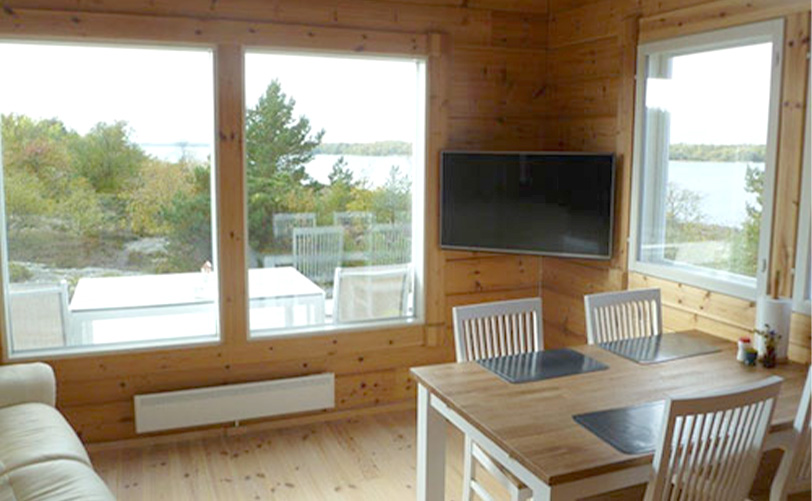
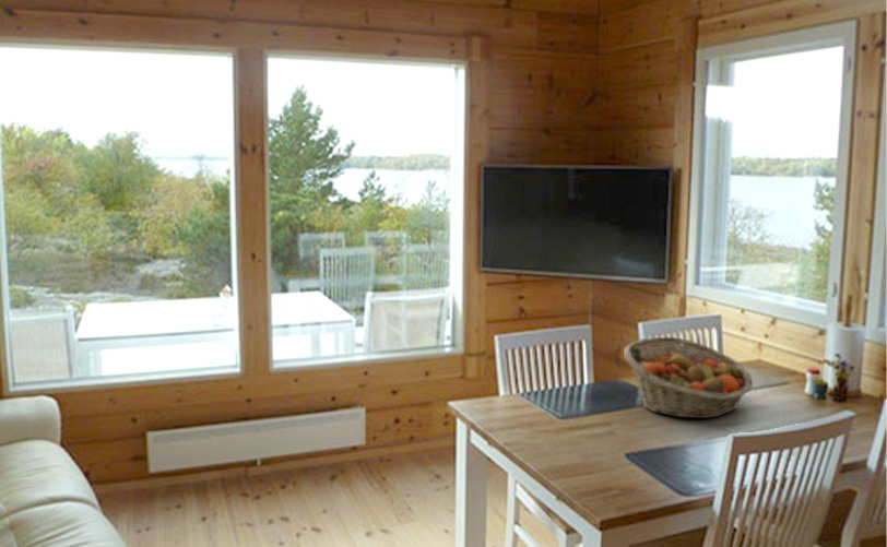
+ fruit basket [623,335,754,419]
